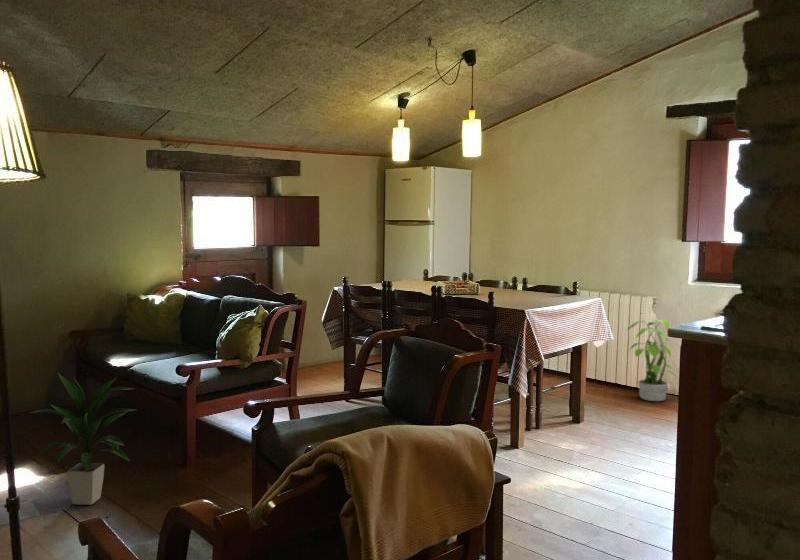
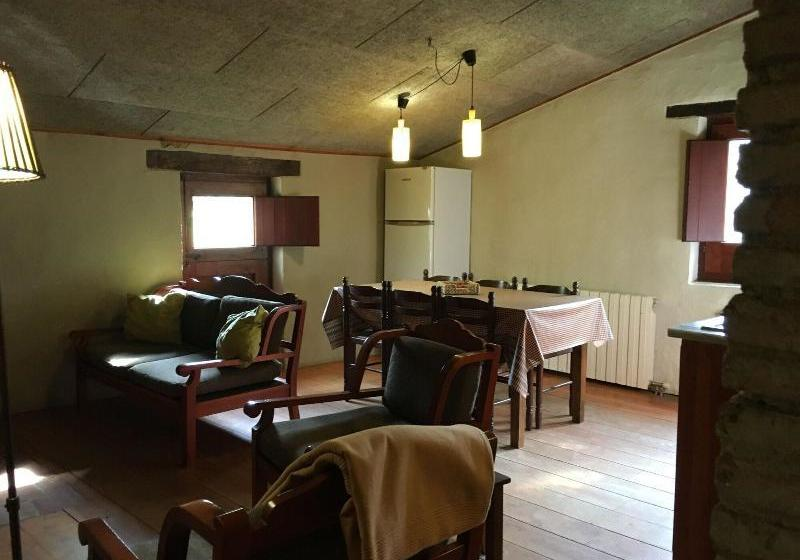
- indoor plant [29,371,136,506]
- potted plant [626,315,677,402]
